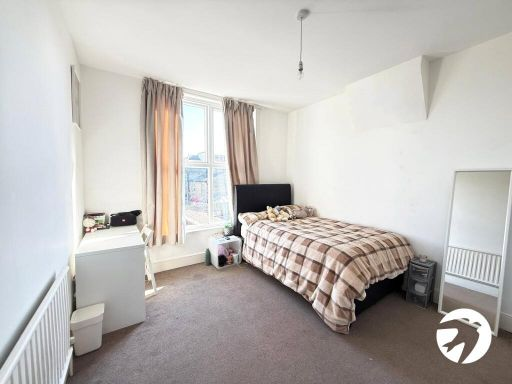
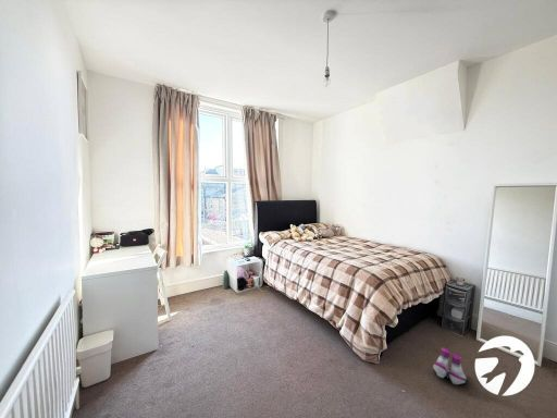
+ boots [432,347,469,385]
